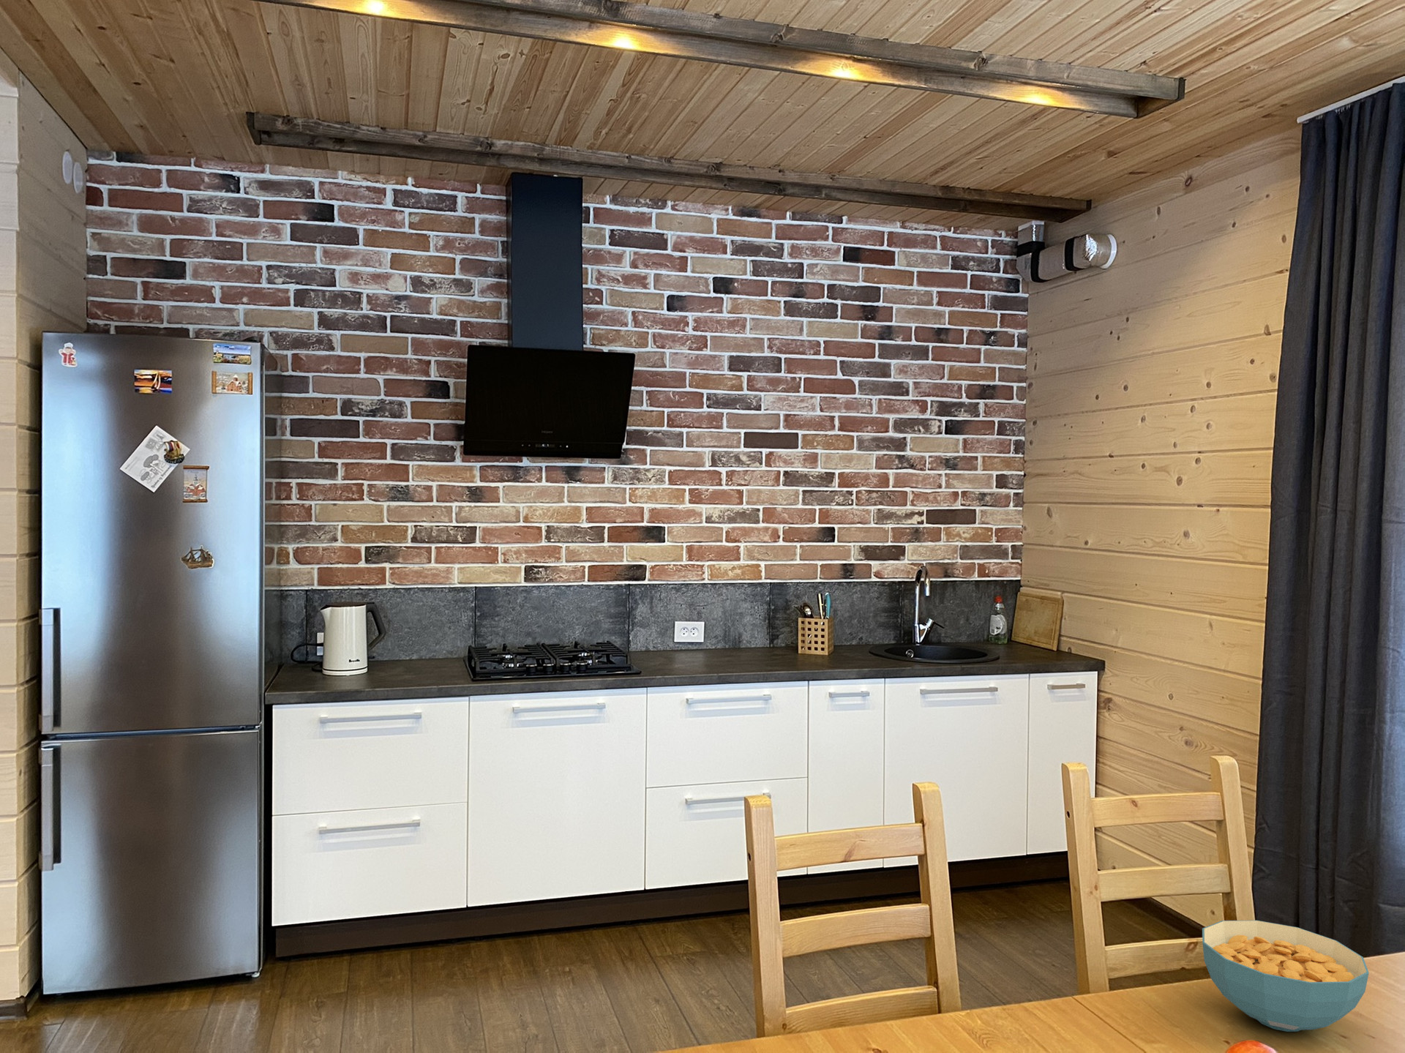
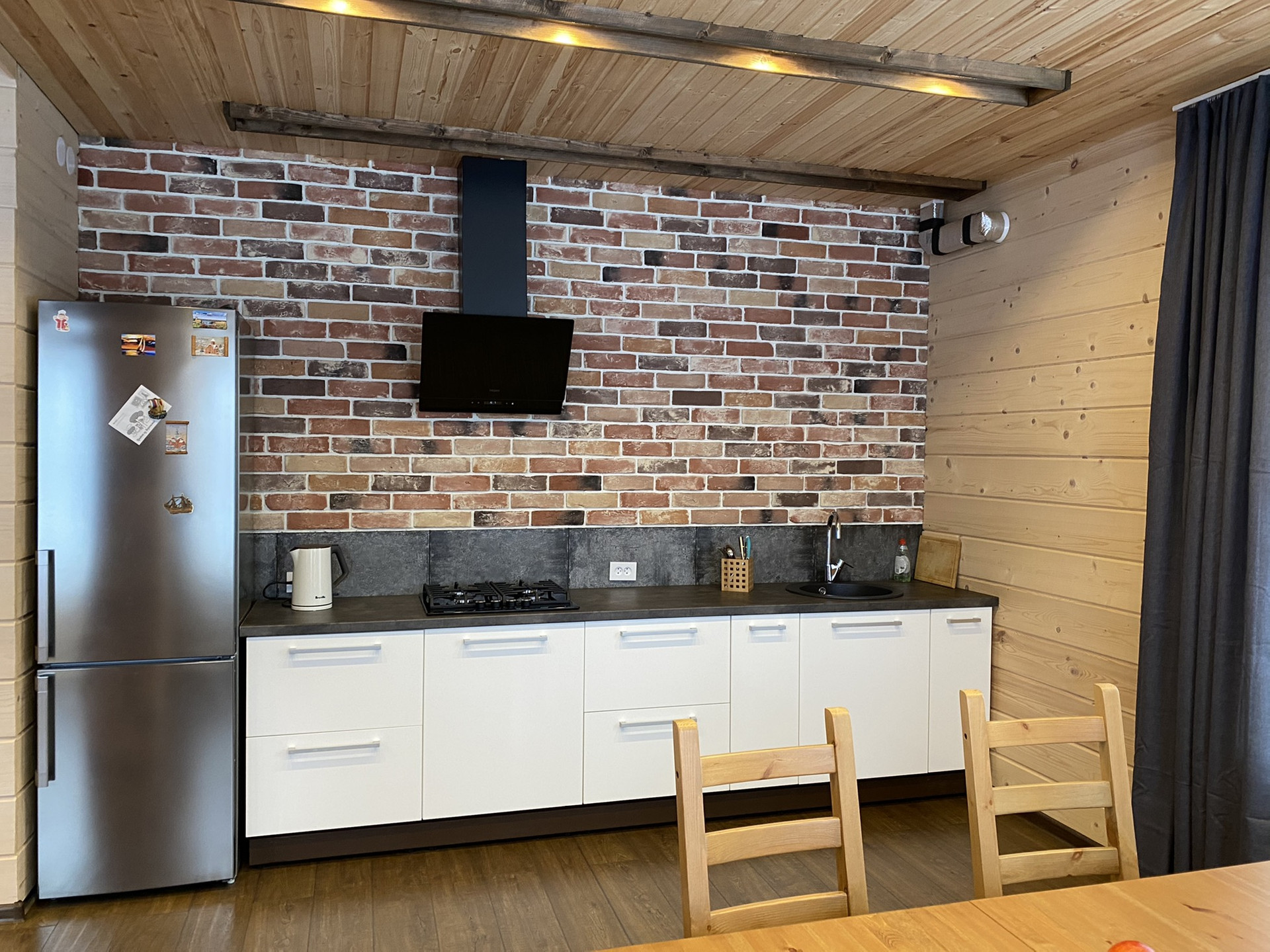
- cereal bowl [1201,920,1370,1032]
